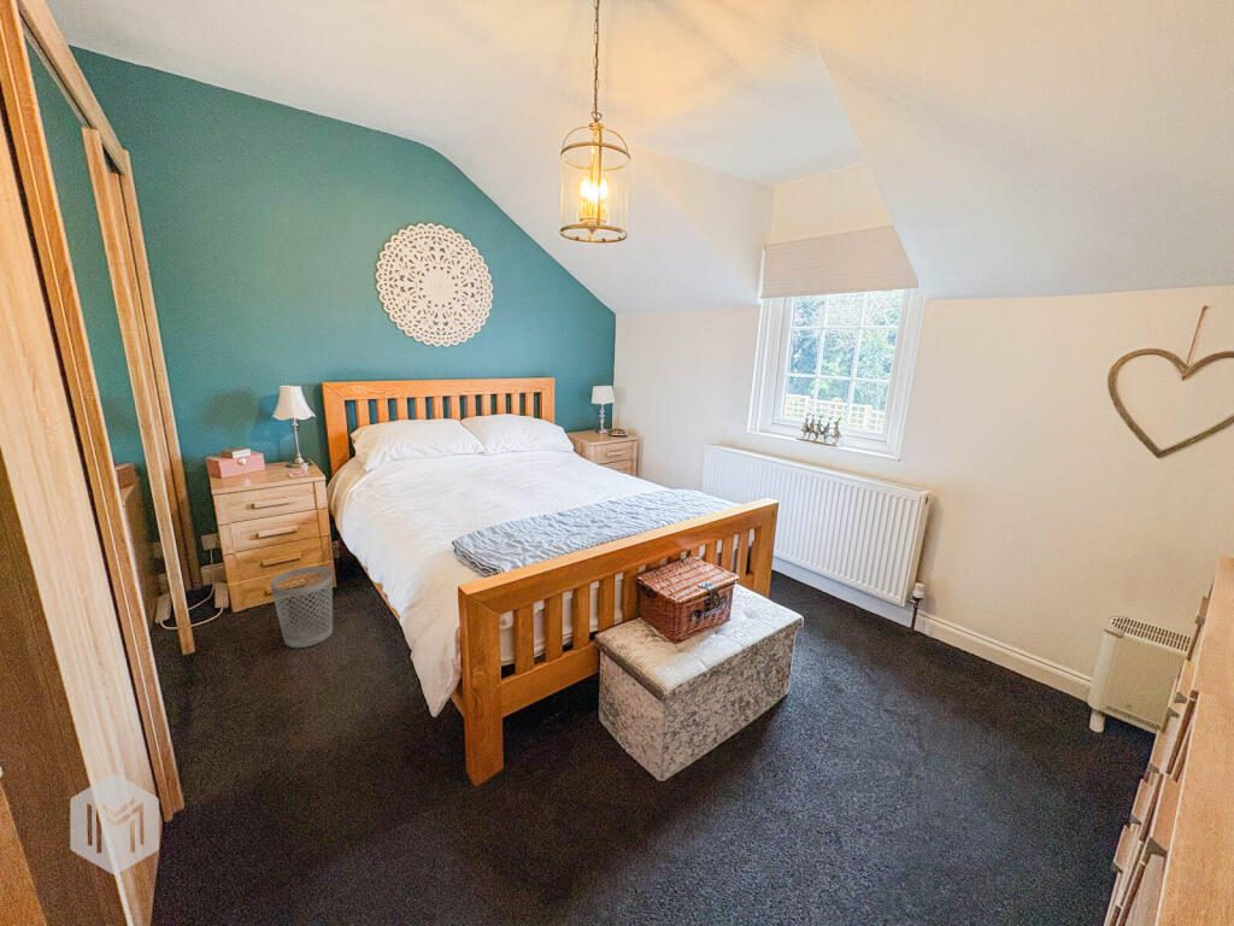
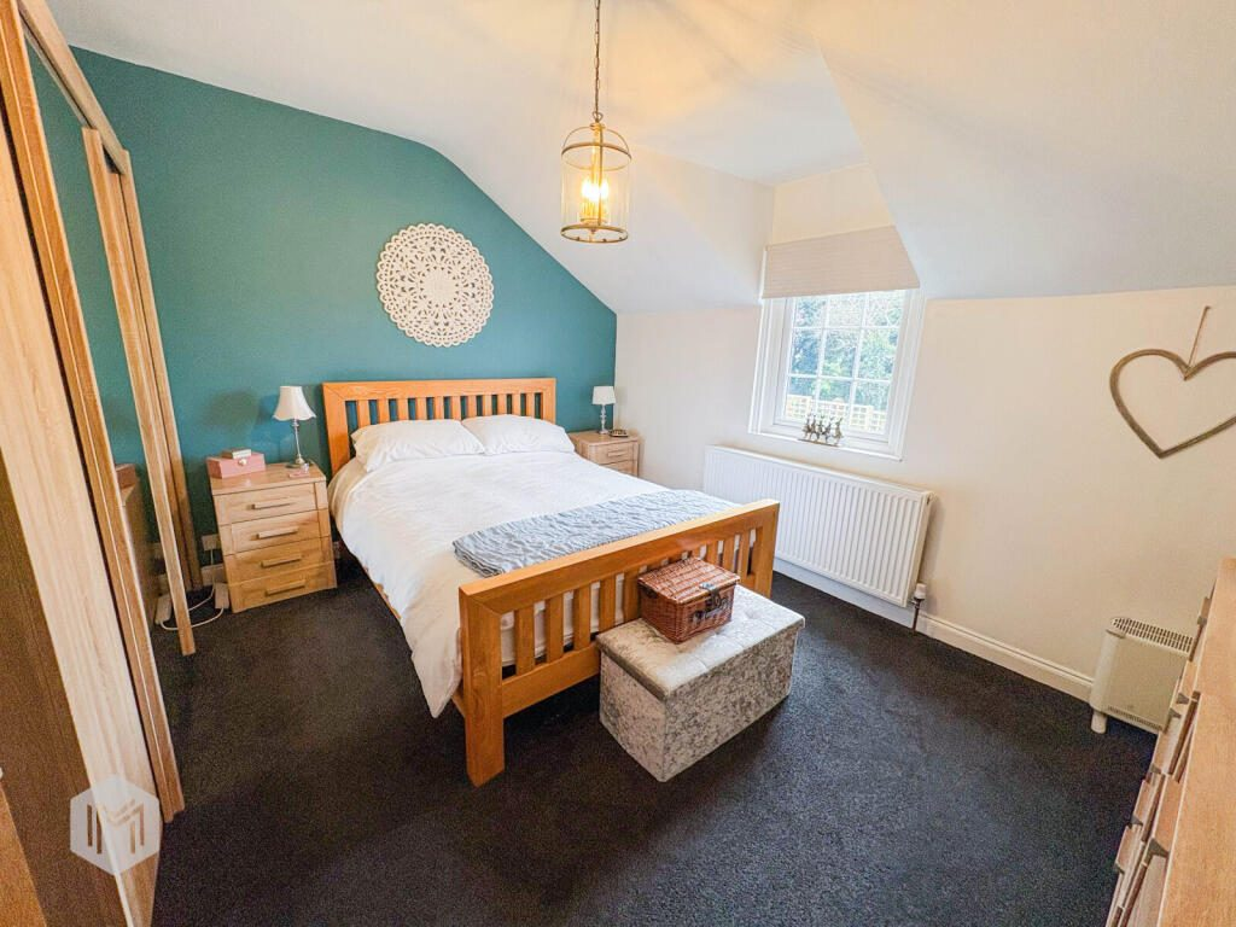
- wastebasket [269,565,334,649]
